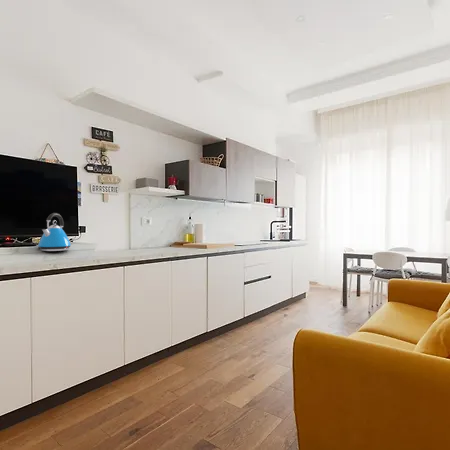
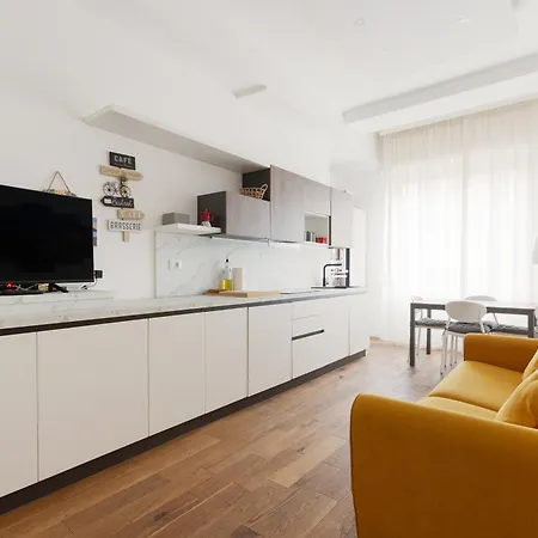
- kettle [37,212,72,252]
